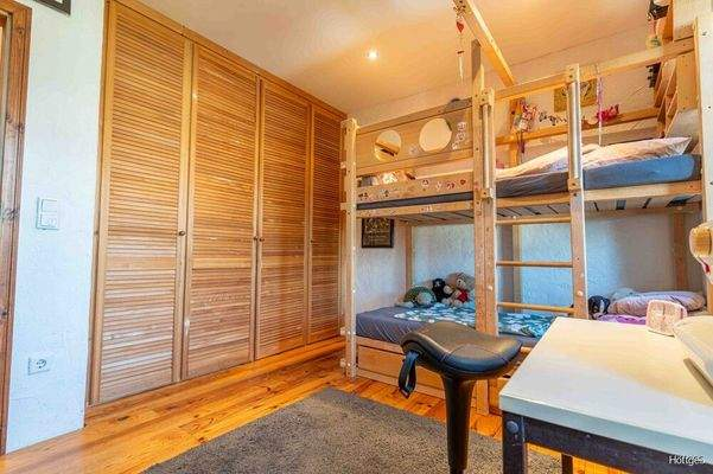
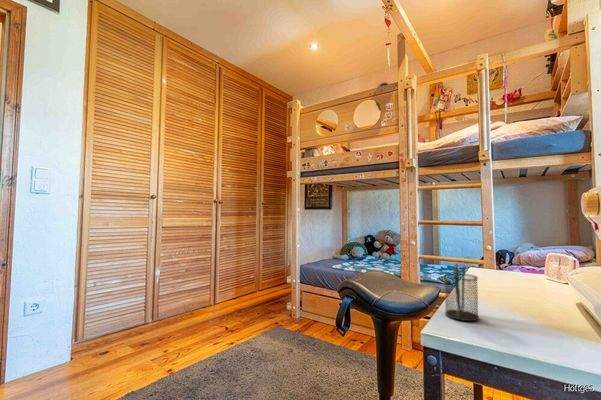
+ pencil holder [443,259,480,322]
